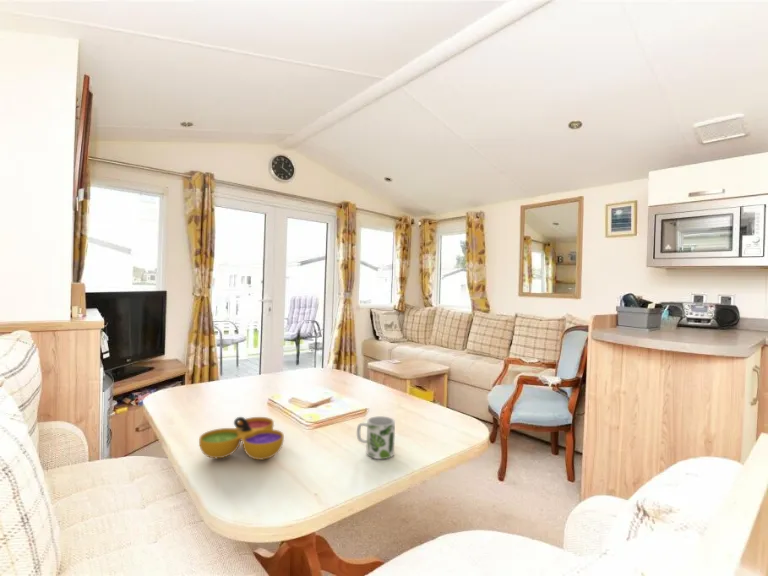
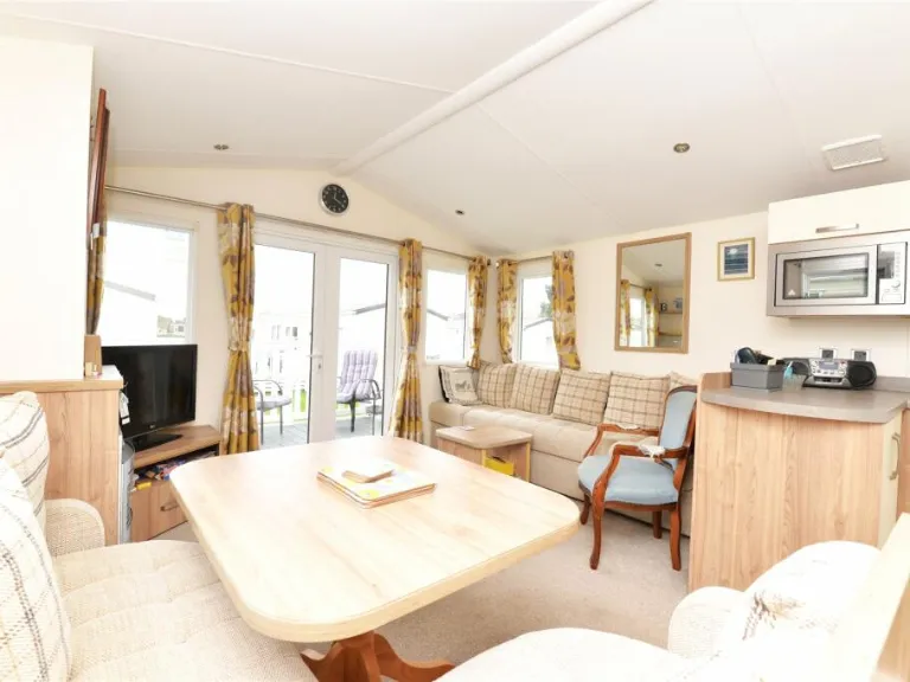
- mug [356,415,396,460]
- decorative bowl [198,416,285,461]
